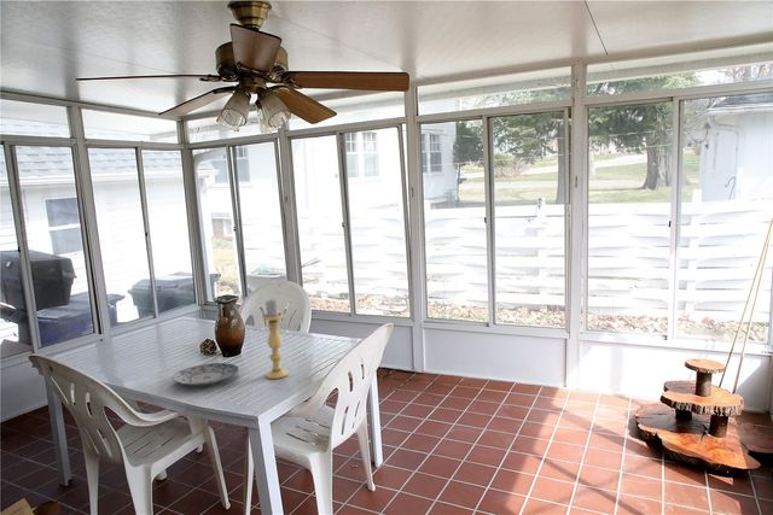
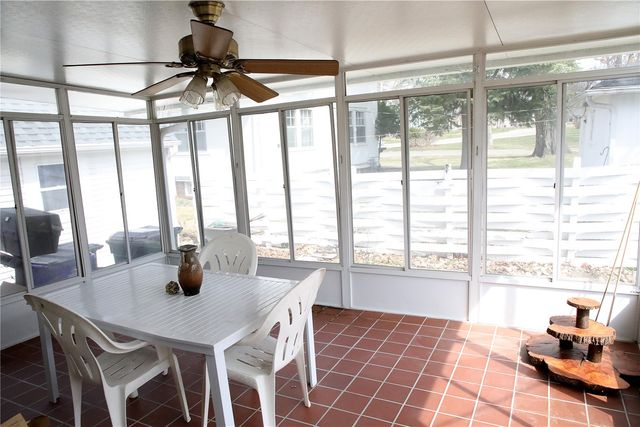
- plate [172,362,240,387]
- candle holder [261,297,289,380]
